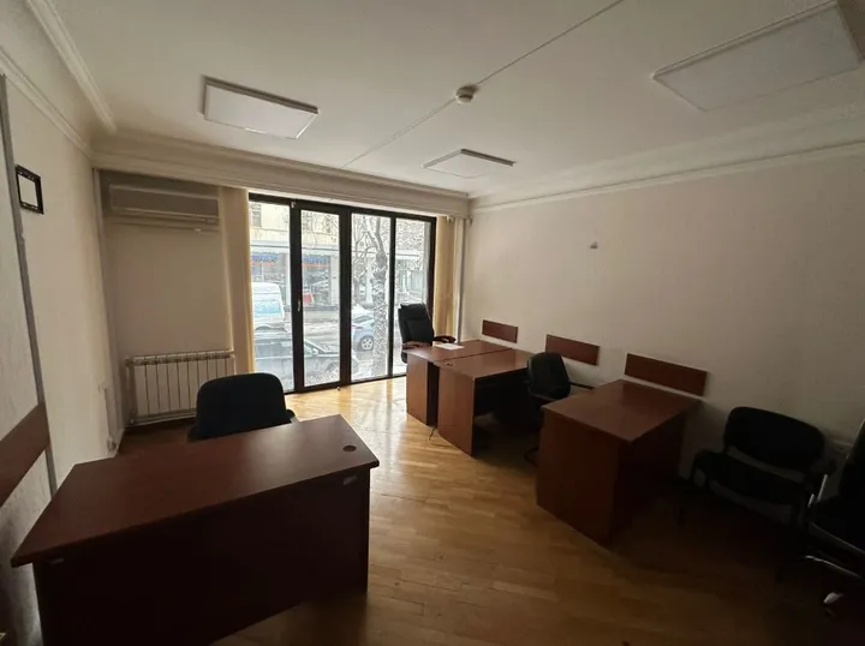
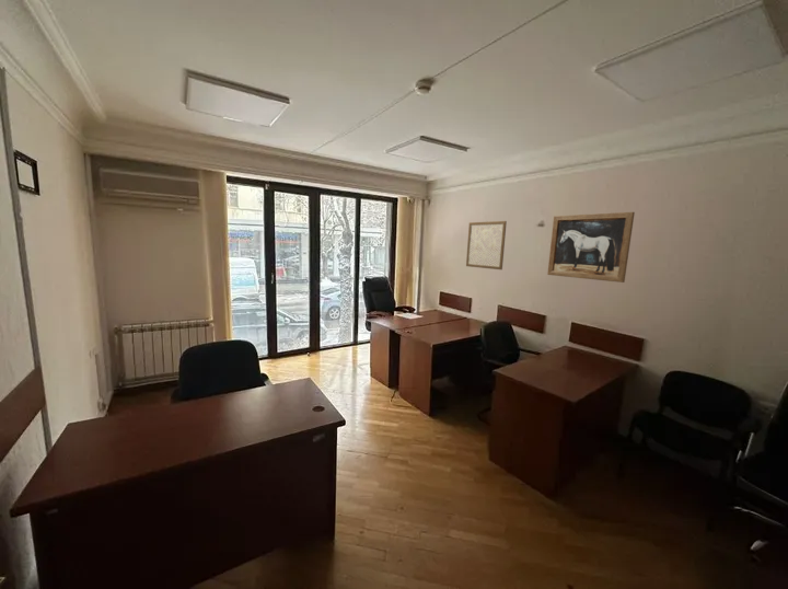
+ wall art [546,211,636,284]
+ wall art [465,220,508,270]
